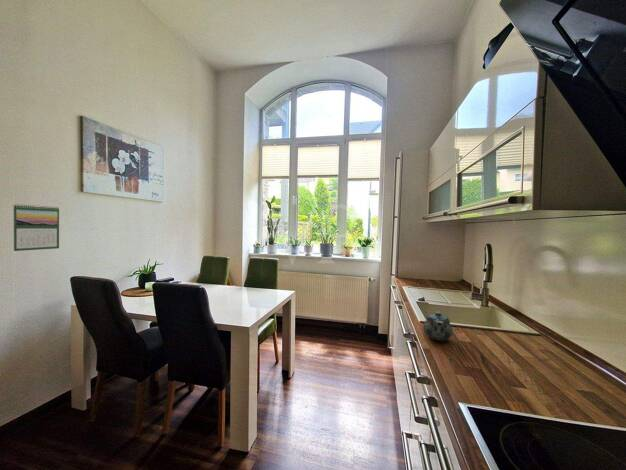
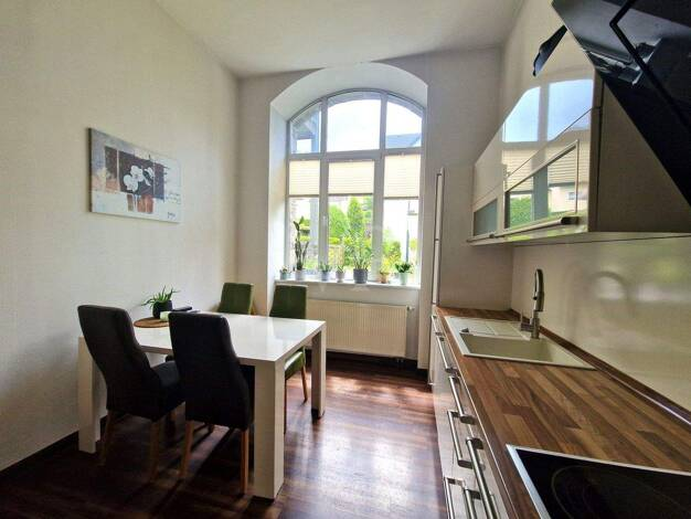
- calendar [12,203,60,252]
- chinaware [422,311,454,342]
